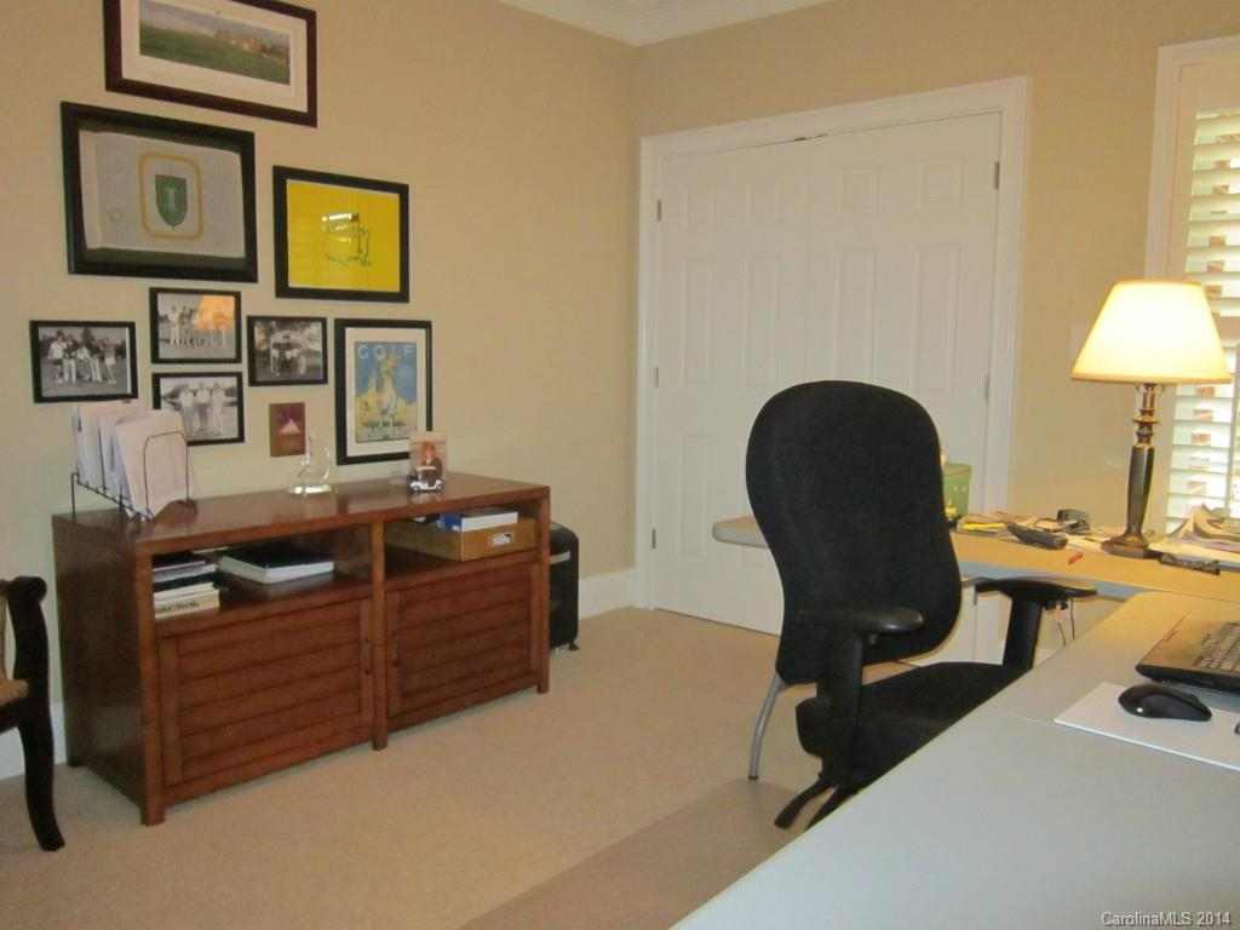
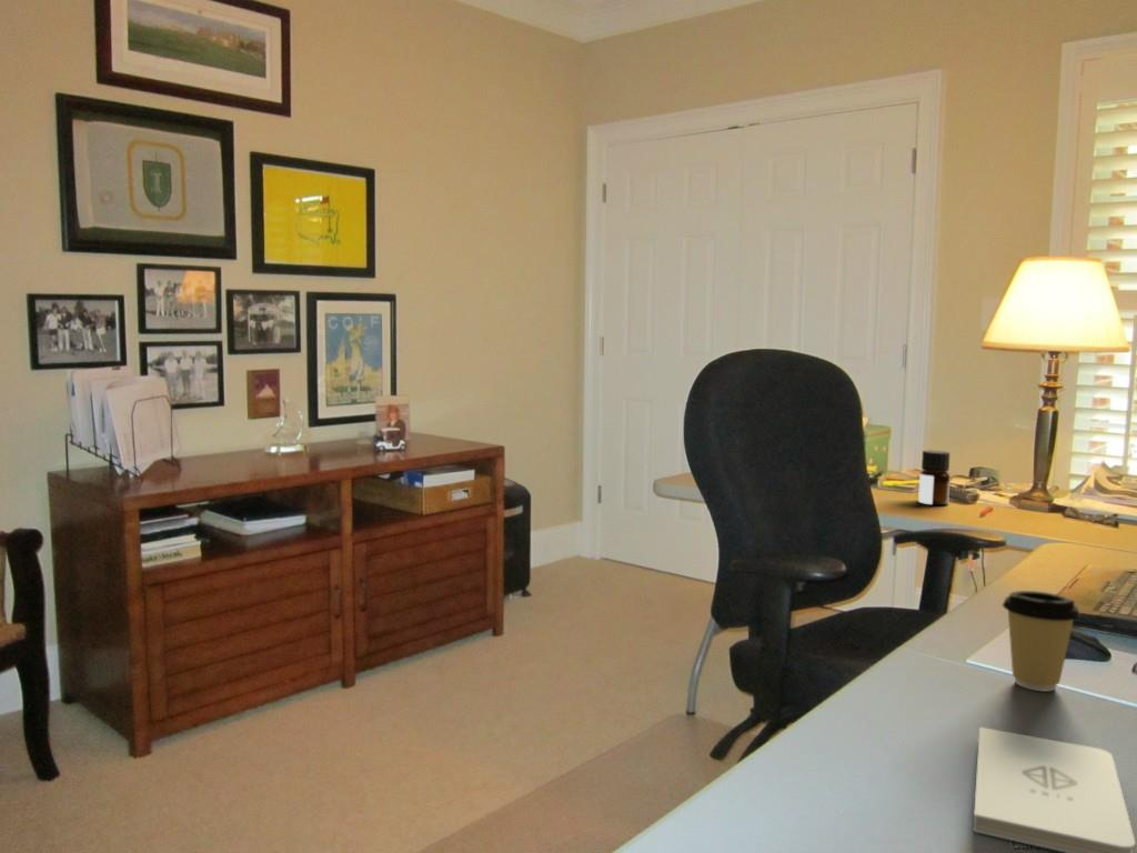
+ coffee cup [1002,590,1081,692]
+ bottle [917,449,952,506]
+ notepad [972,726,1136,853]
